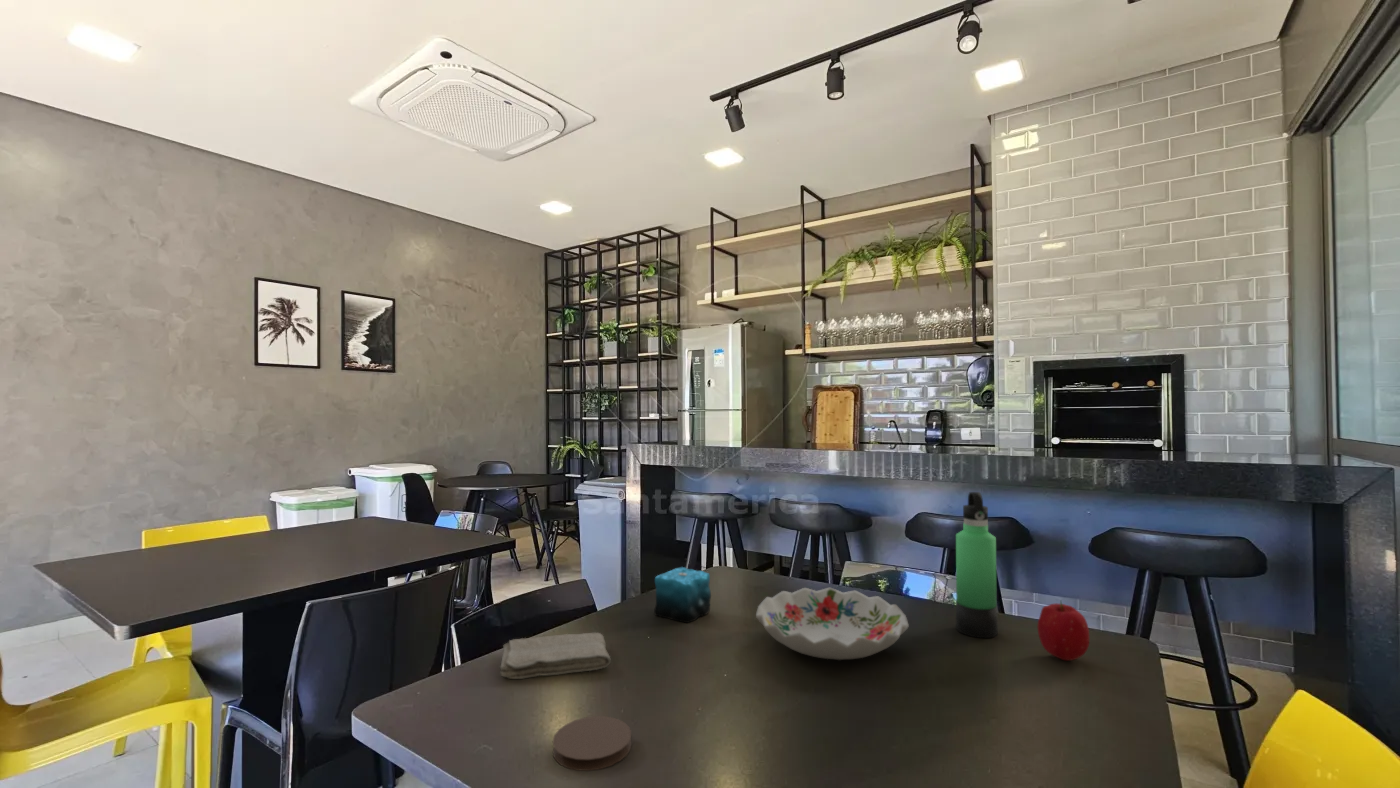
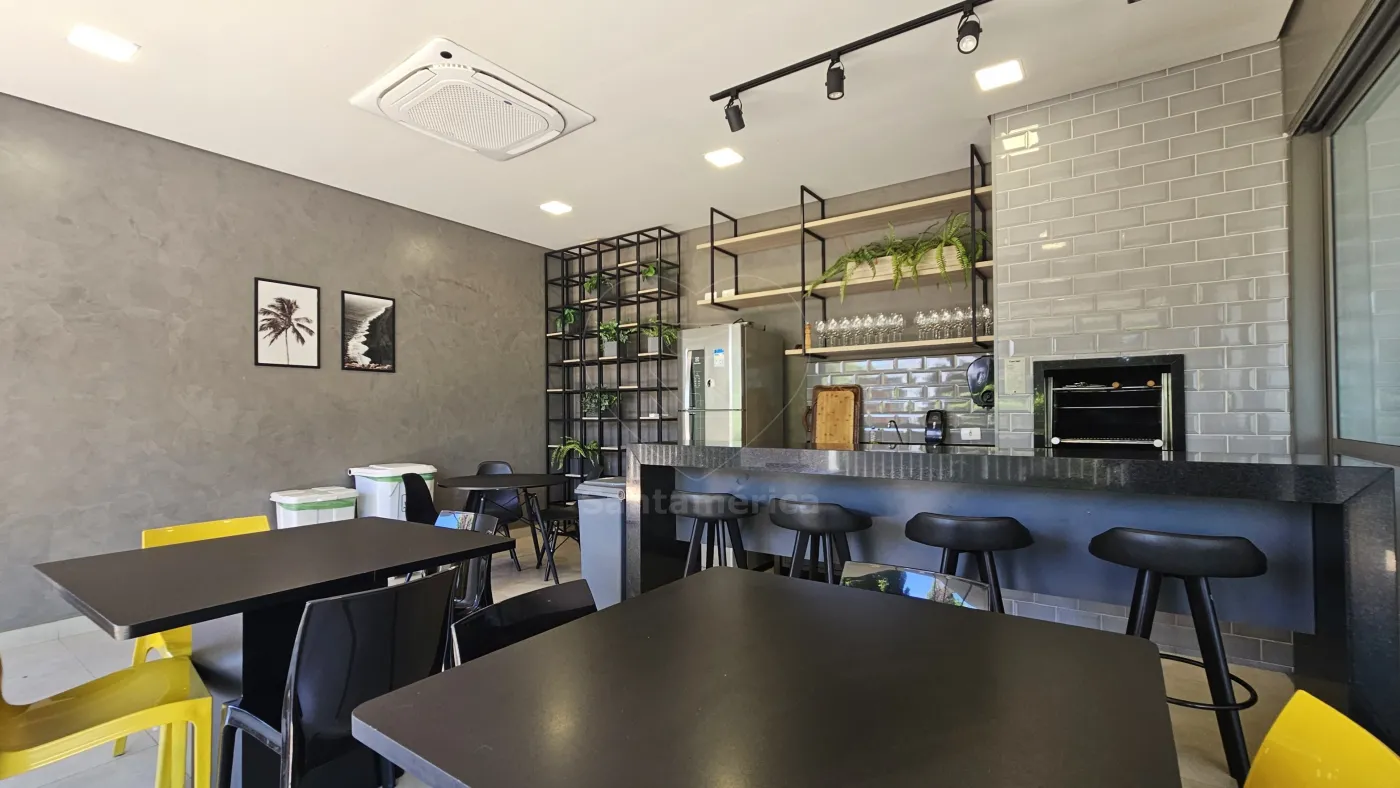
- coaster [552,715,632,772]
- candle [653,558,712,624]
- washcloth [499,632,611,680]
- fruit [1037,600,1090,662]
- thermos bottle [955,491,999,639]
- decorative bowl [755,587,910,661]
